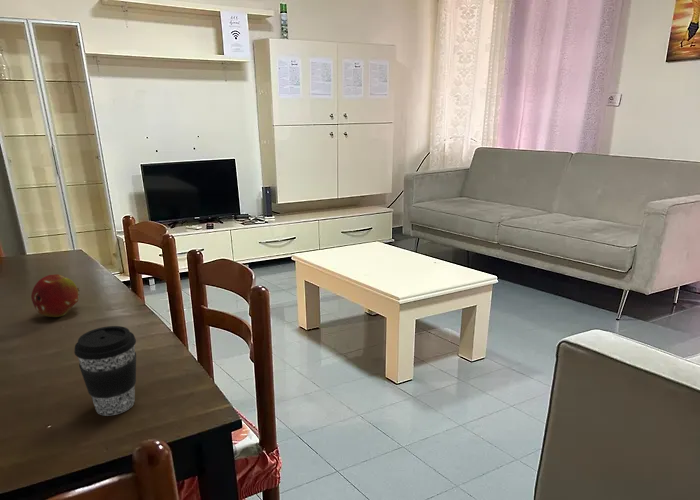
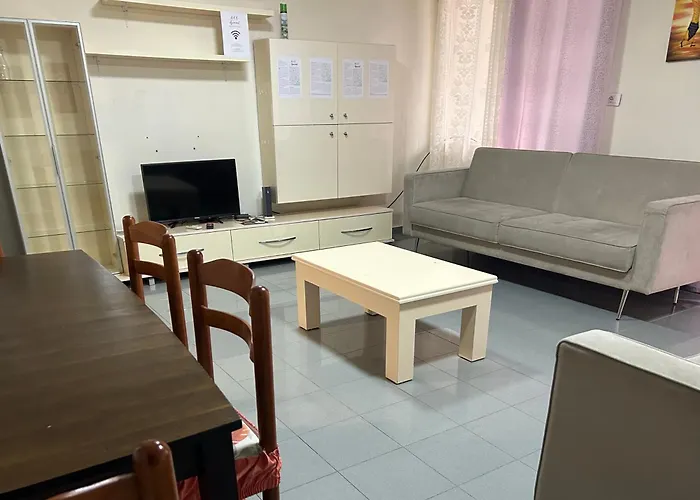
- coffee cup [73,325,137,417]
- fruit [30,273,81,318]
